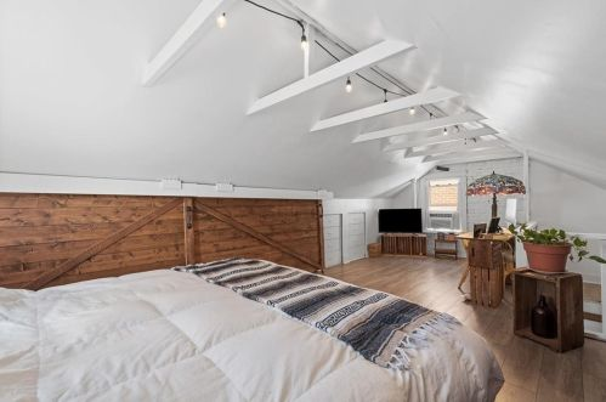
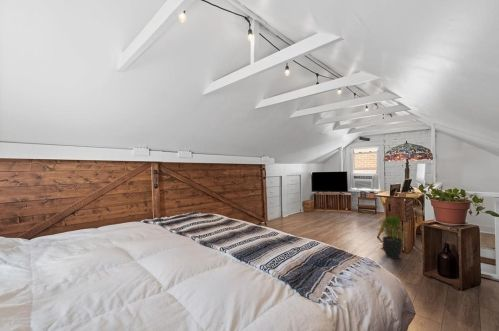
+ potted plant [378,214,407,260]
